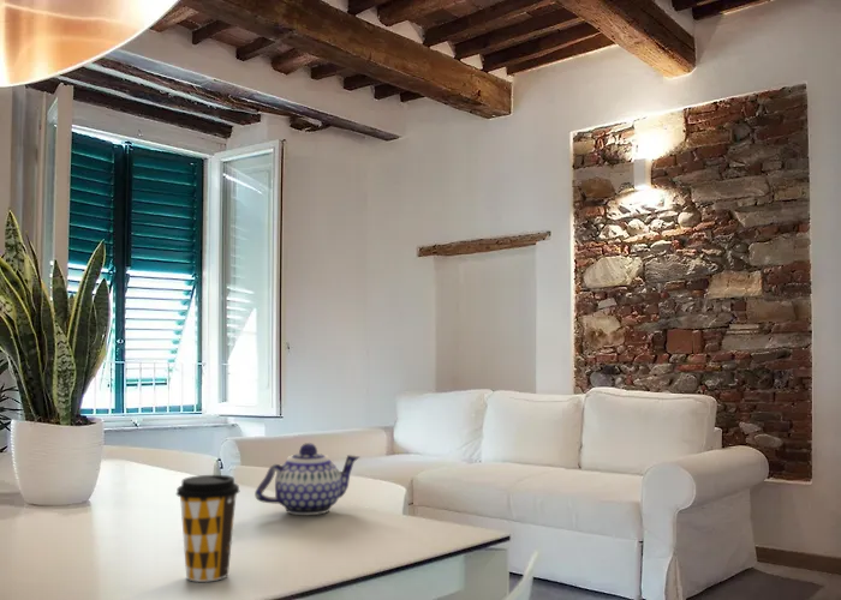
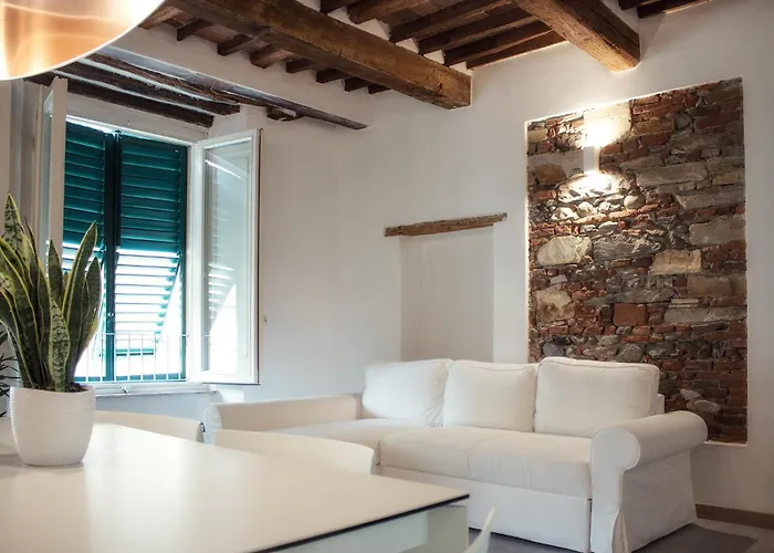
- teapot [254,442,362,516]
- coffee cup [175,474,240,583]
